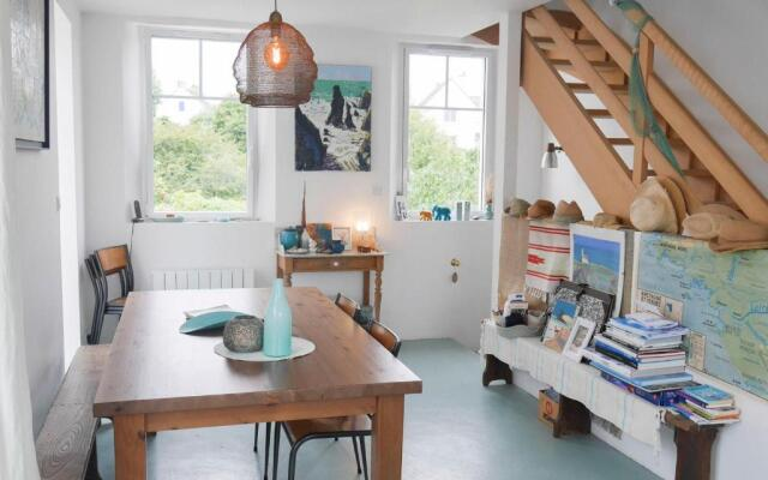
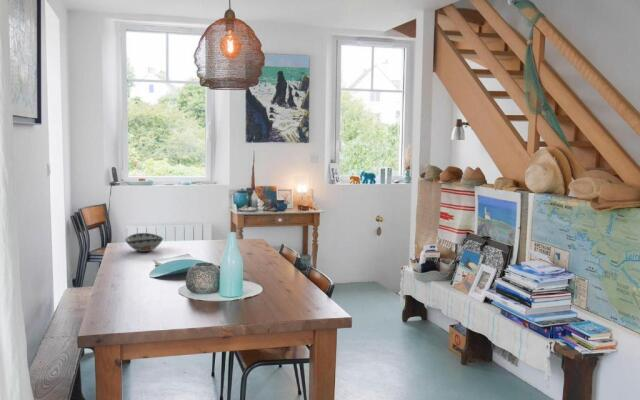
+ decorative bowl [124,232,164,253]
